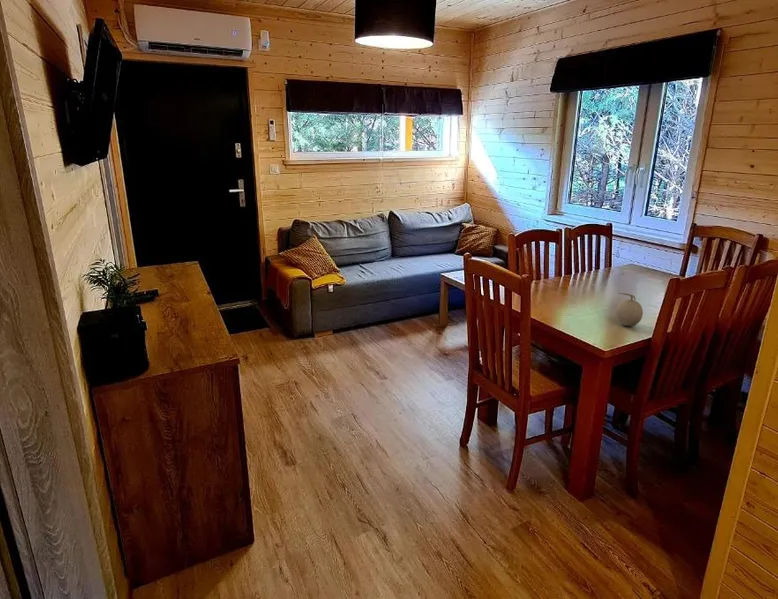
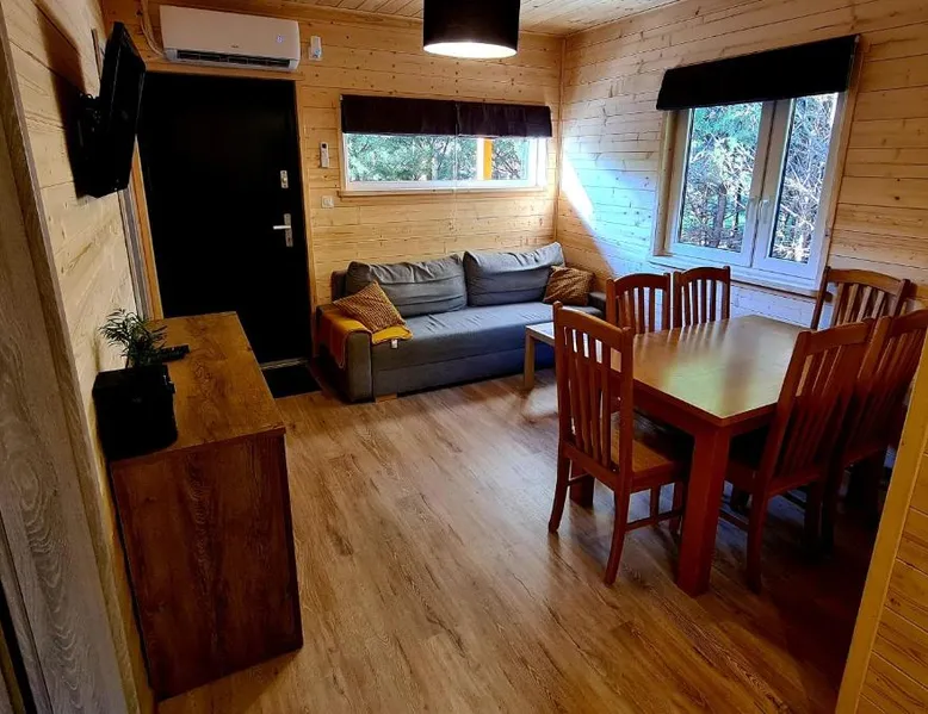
- fruit [615,292,644,327]
